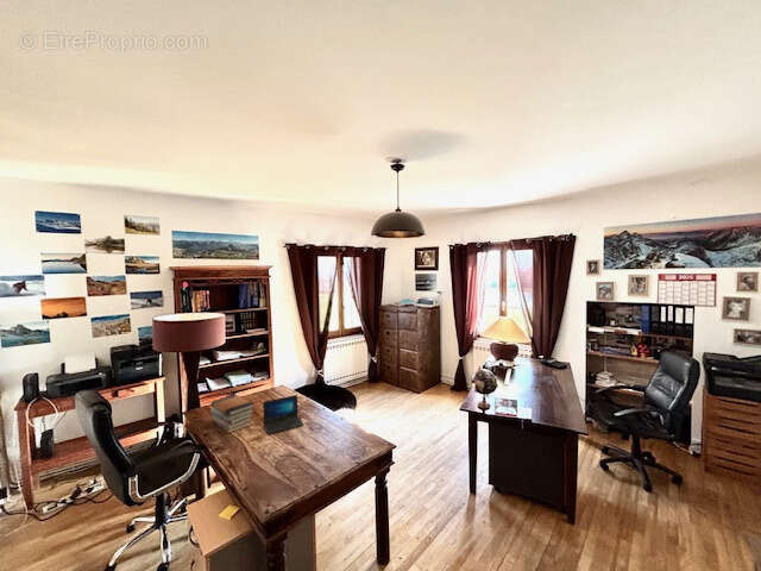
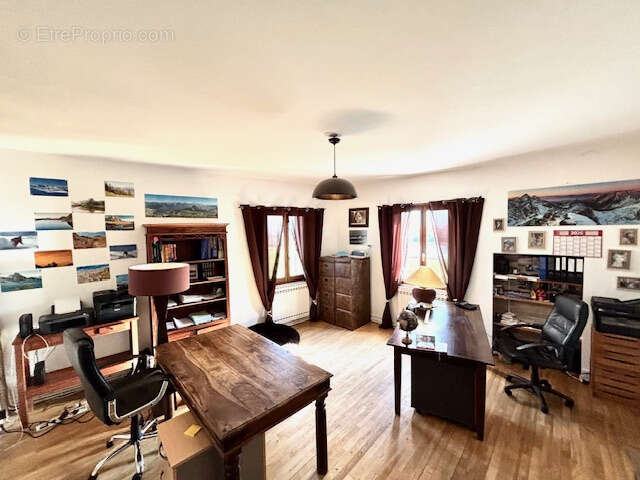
- book stack [209,394,256,434]
- laptop [262,394,304,435]
